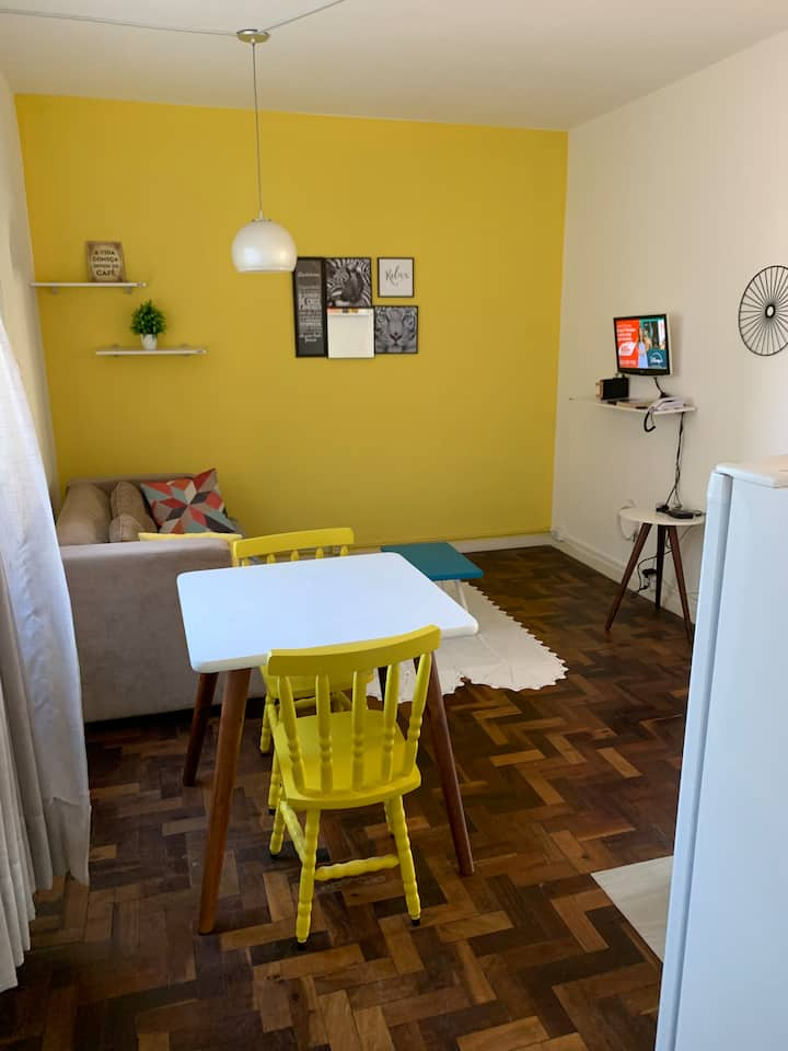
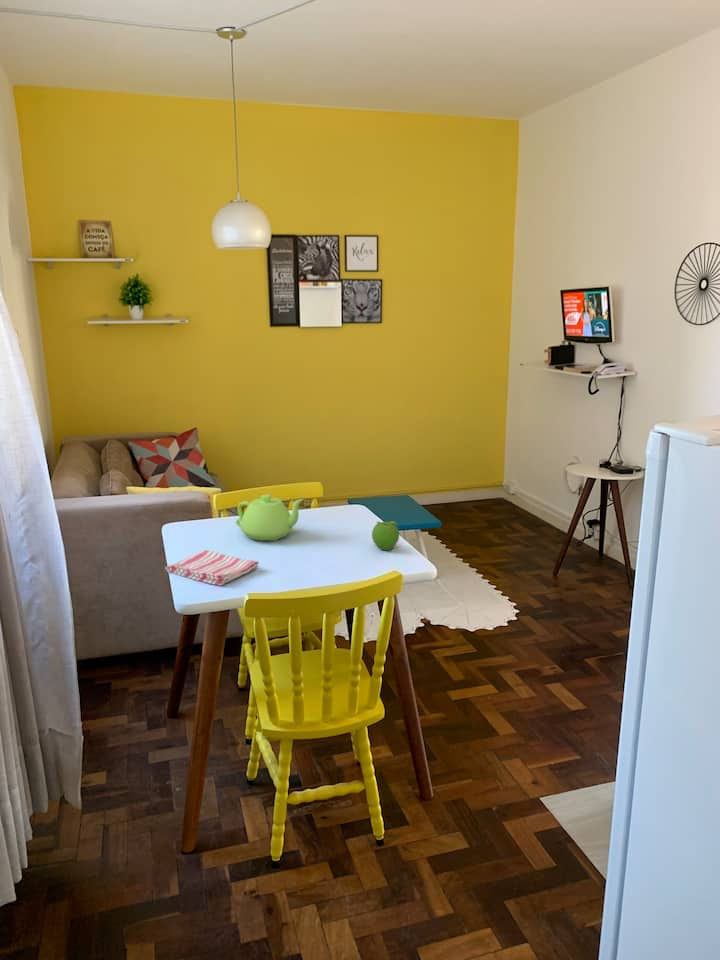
+ dish towel [164,549,260,587]
+ fruit [371,518,400,551]
+ teapot [235,494,305,542]
